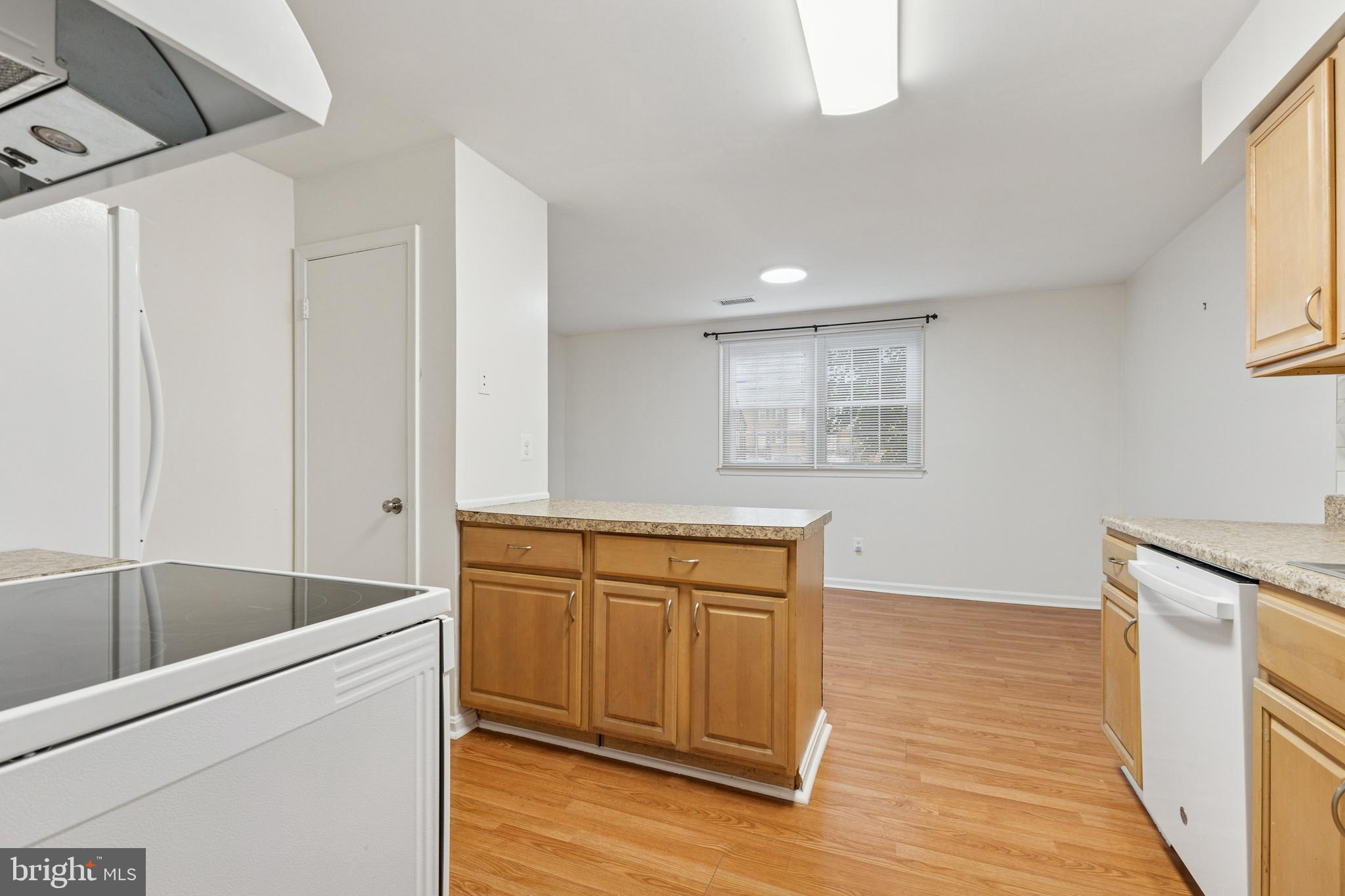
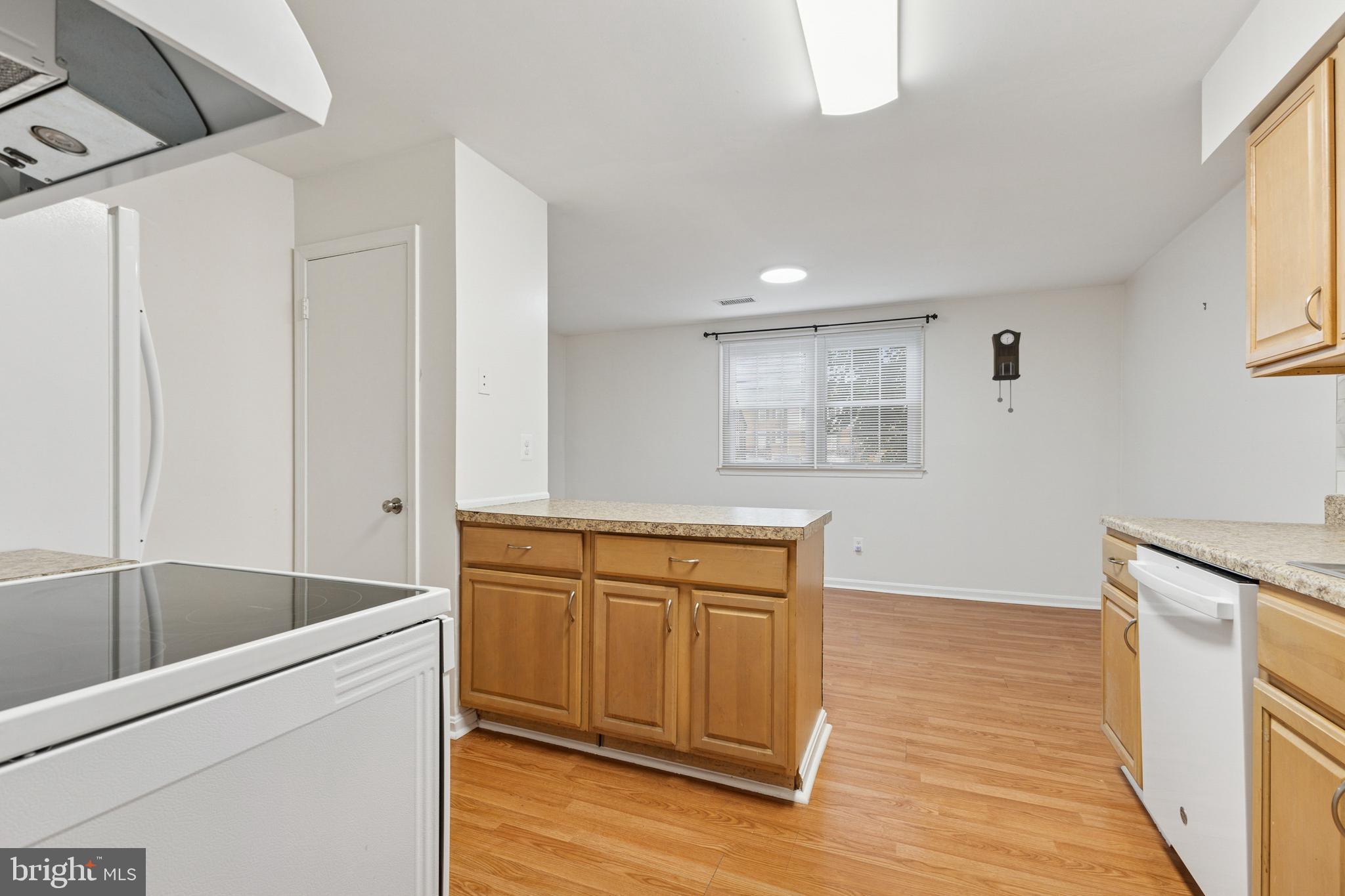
+ pendulum clock [991,329,1022,414]
